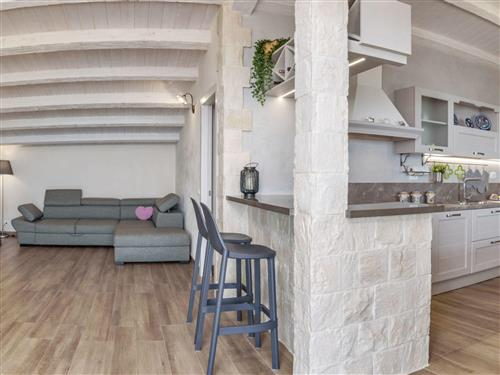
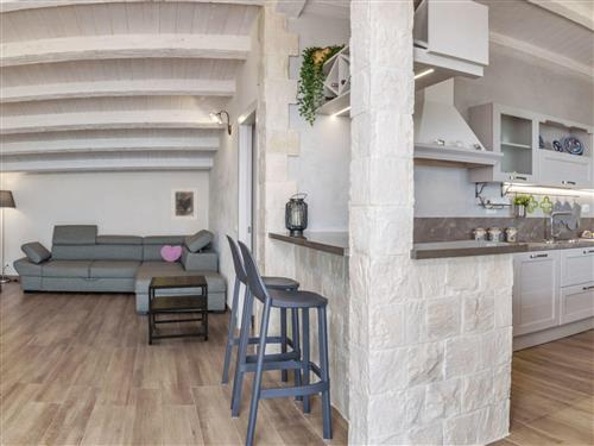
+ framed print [170,187,200,221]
+ side table [147,274,209,346]
